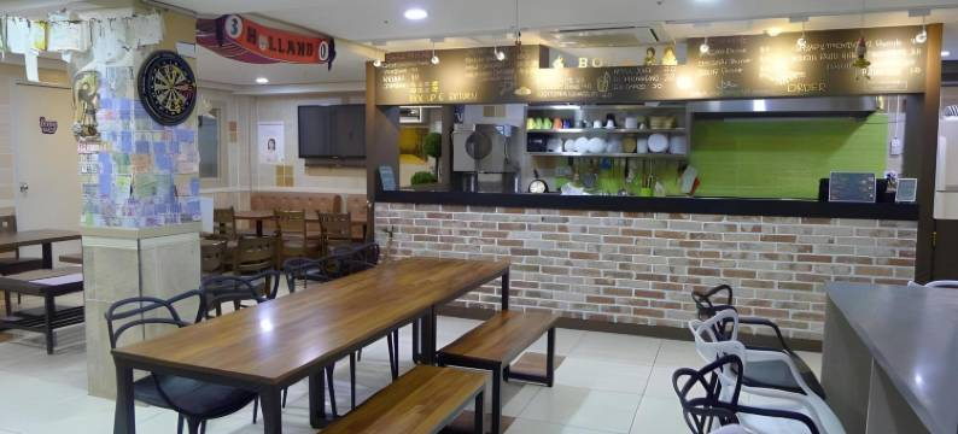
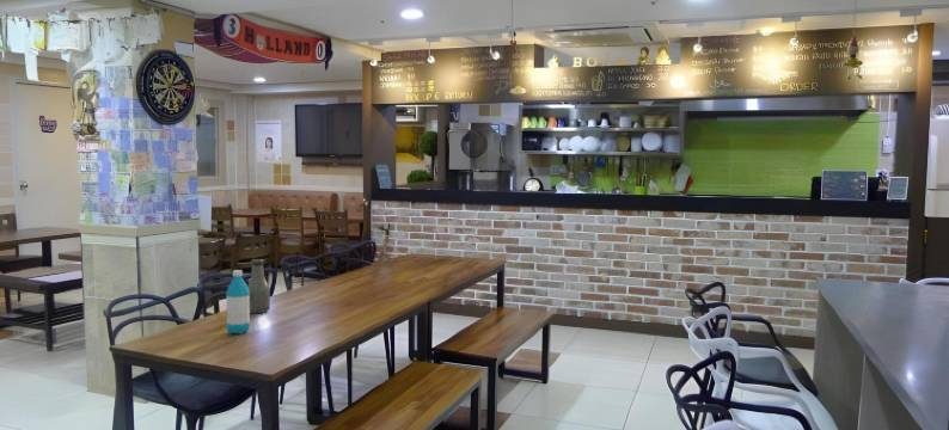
+ water bottle [225,269,251,336]
+ bottle [247,258,271,314]
